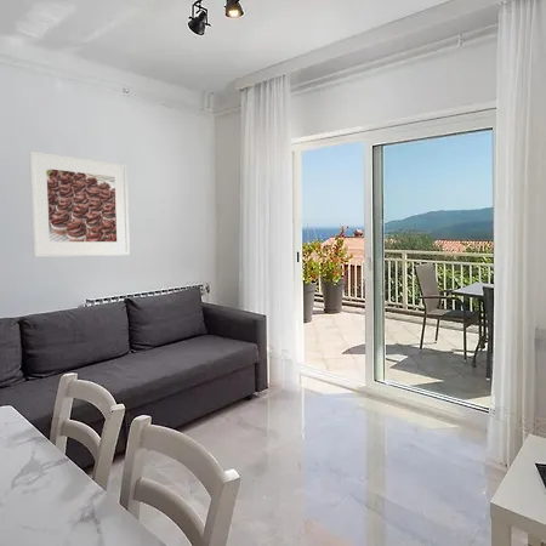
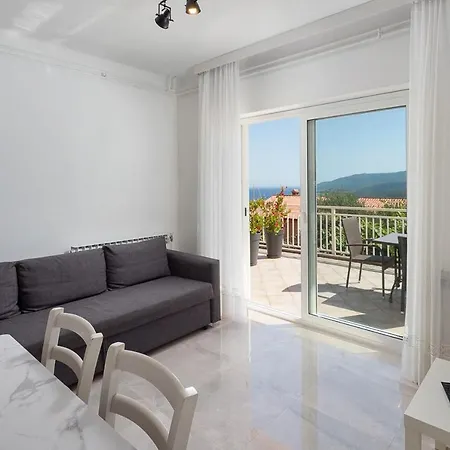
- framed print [28,150,131,258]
